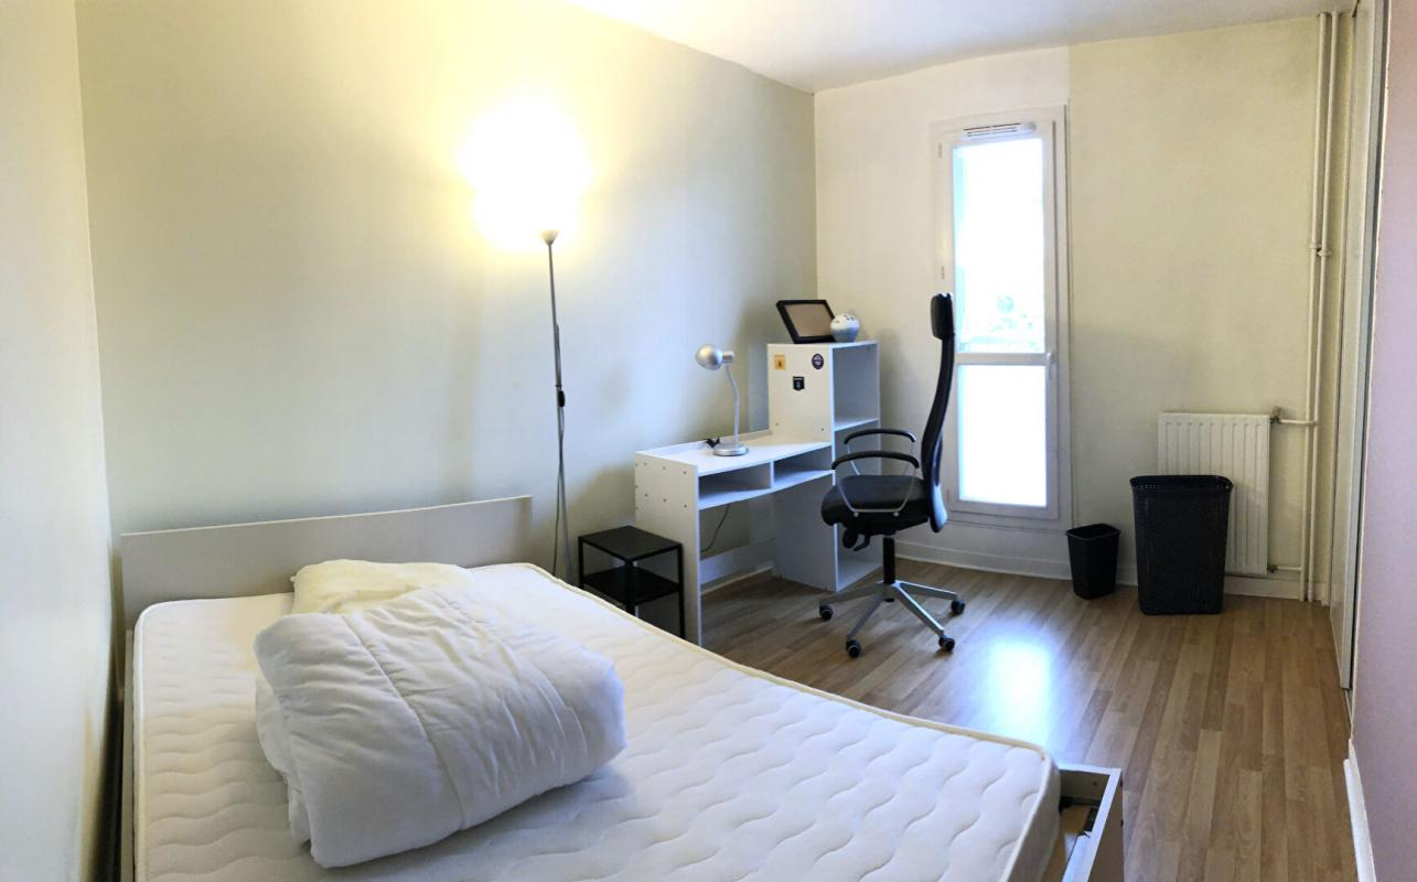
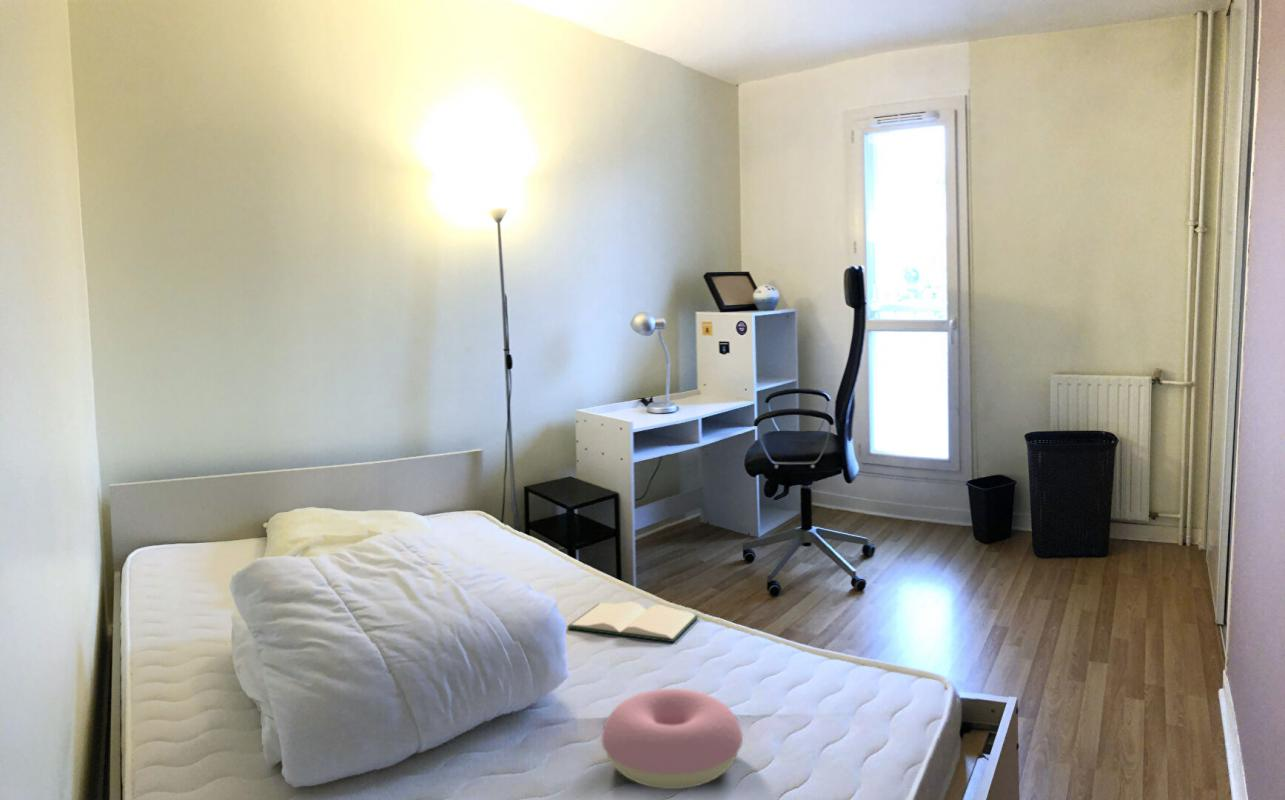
+ hardback book [567,600,699,643]
+ cushion [600,688,744,790]
